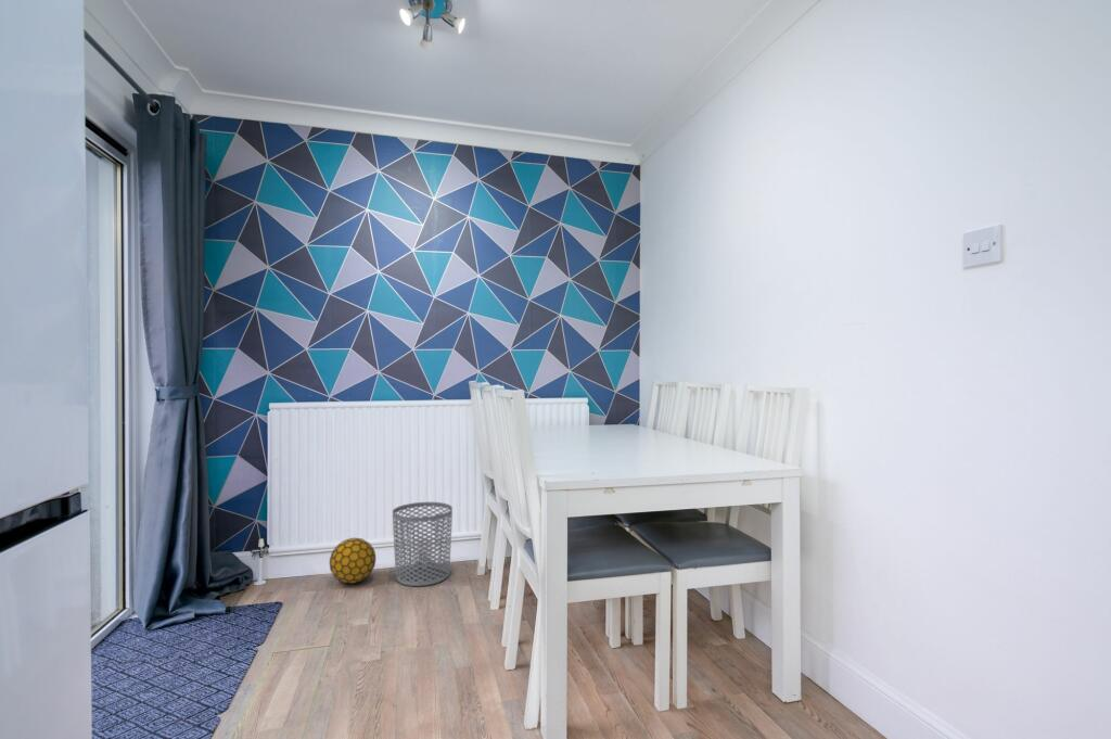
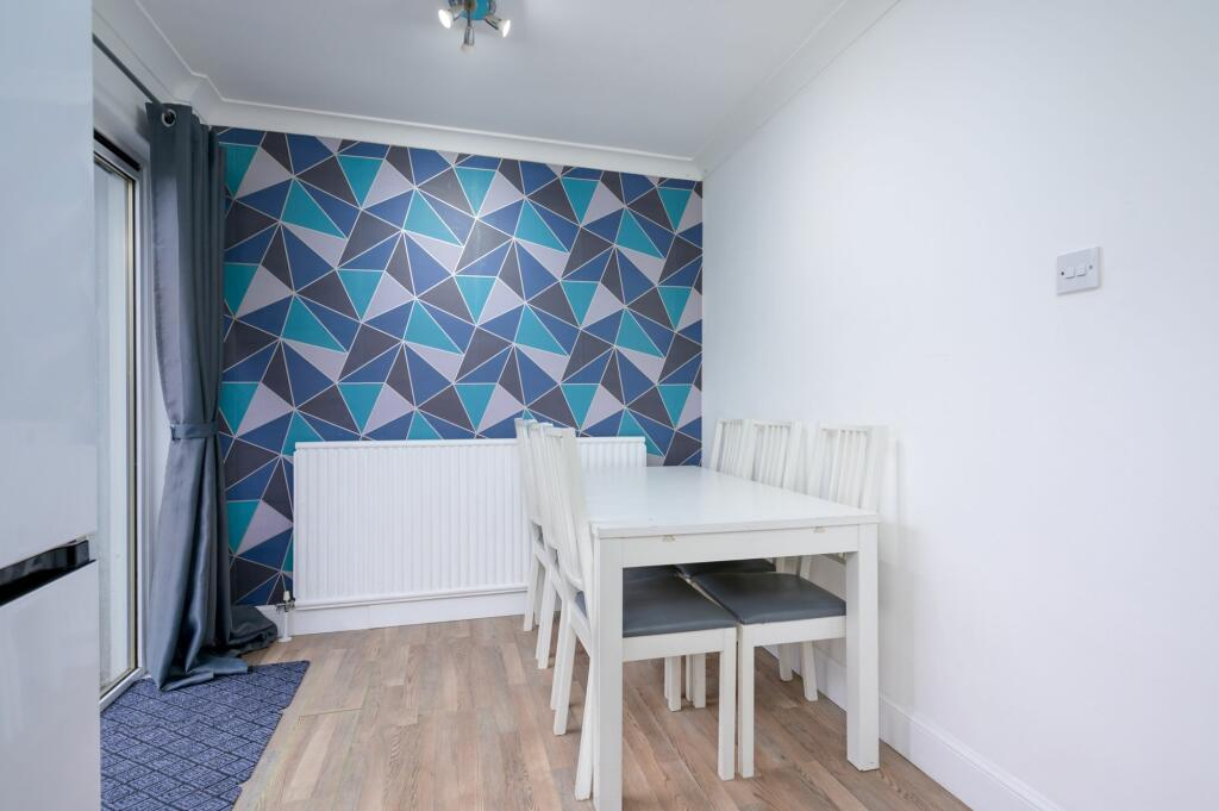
- decorative ball [329,537,376,585]
- waste bin [392,501,454,587]
